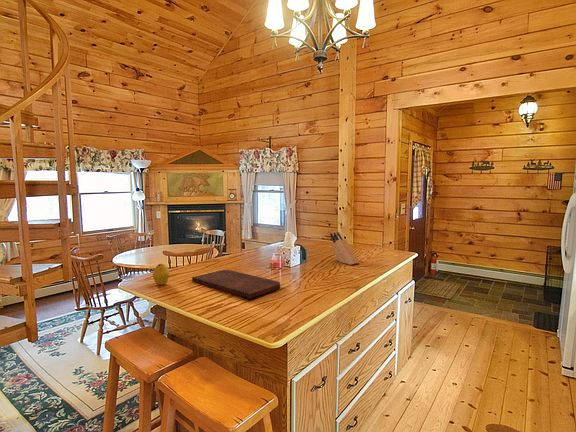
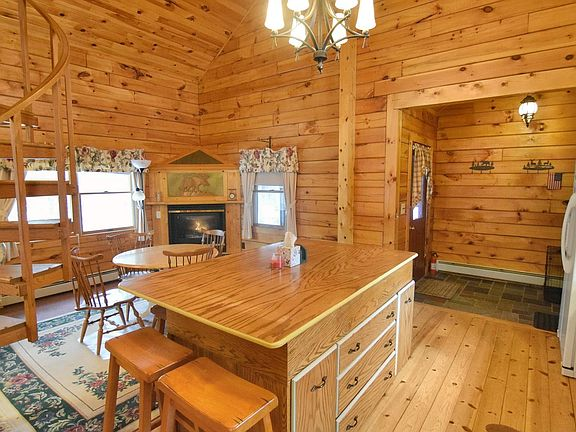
- knife block [329,231,361,266]
- cutting board [191,269,281,299]
- fruit [152,263,170,286]
